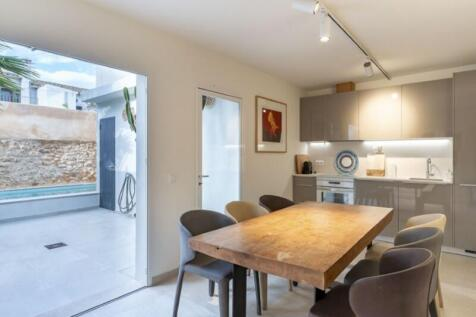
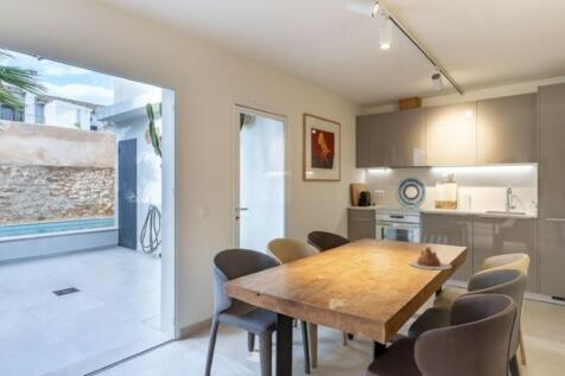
+ teapot [408,246,453,270]
